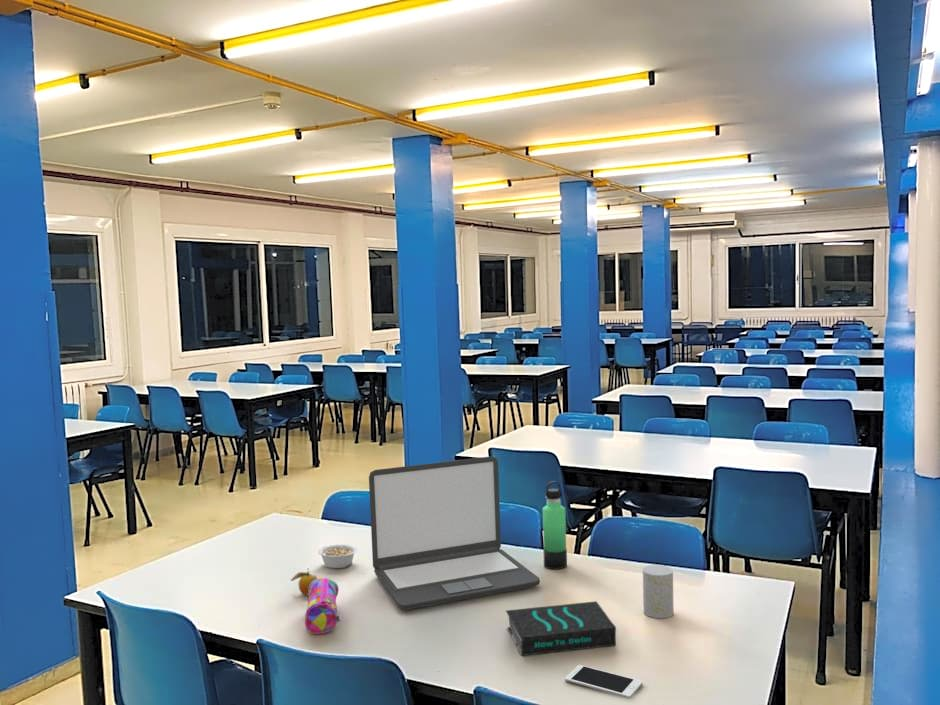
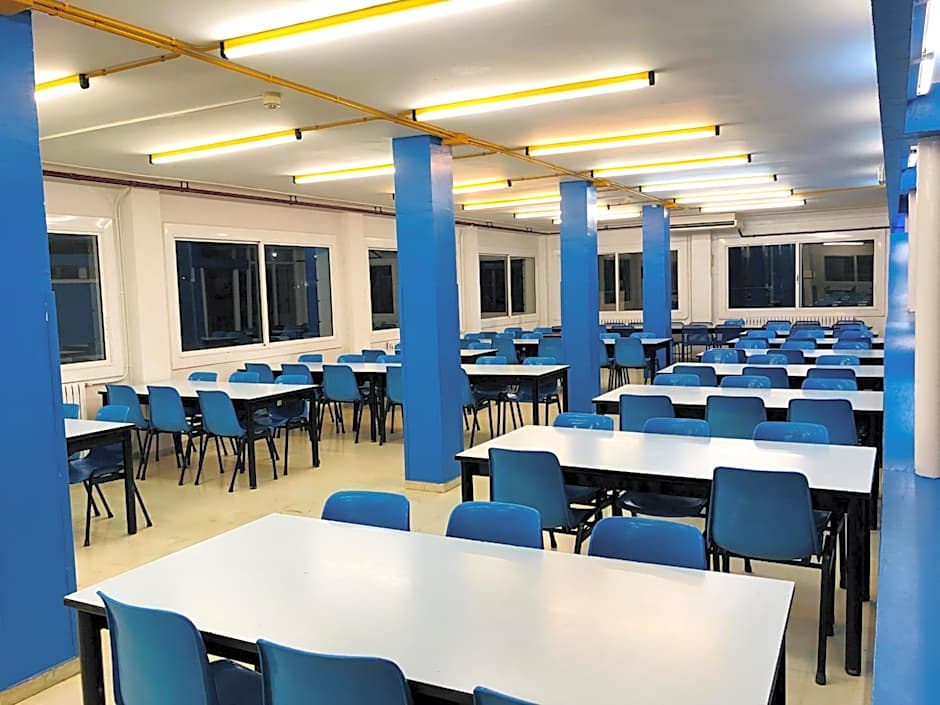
- thermos bottle [542,480,568,570]
- book [505,600,617,657]
- cup [642,564,675,619]
- cell phone [564,664,643,699]
- fruit [290,569,319,596]
- laptop [368,455,541,611]
- pencil case [304,577,341,635]
- legume [317,543,358,569]
